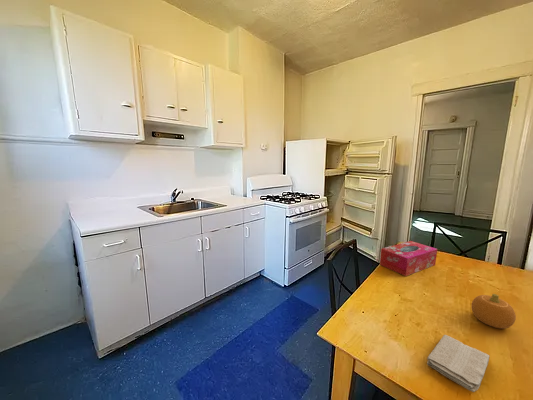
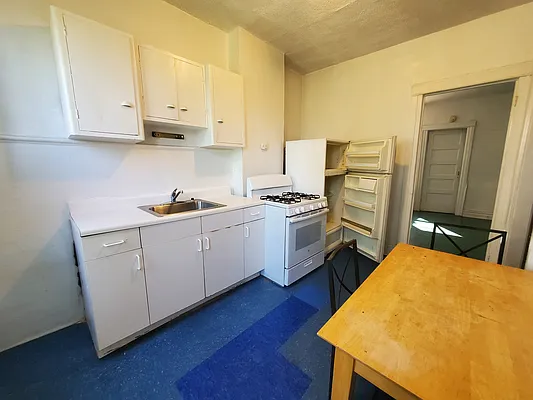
- fruit [471,293,517,330]
- tissue box [379,240,438,277]
- washcloth [426,334,490,393]
